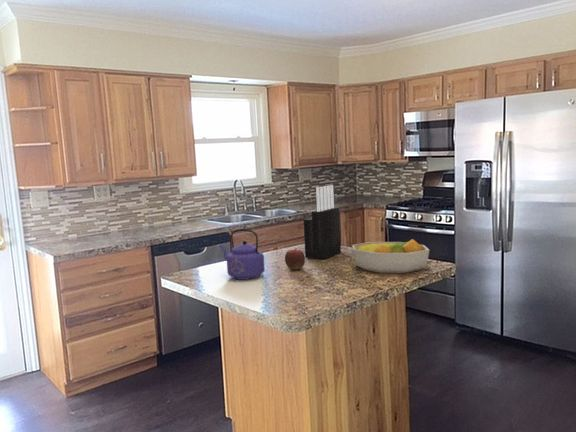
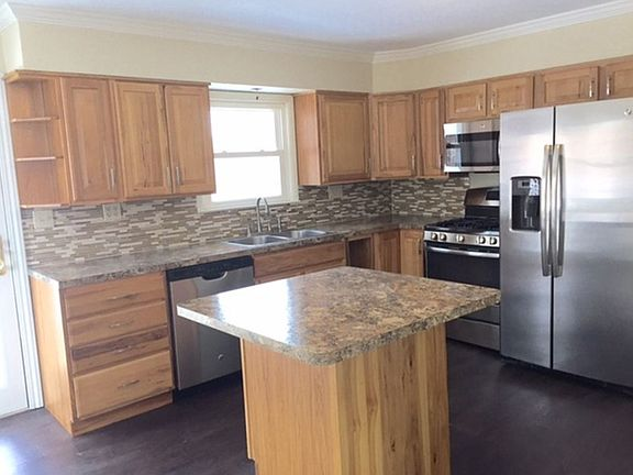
- knife block [303,184,342,260]
- apple [284,247,306,271]
- fruit bowl [351,238,430,274]
- kettle [218,228,266,281]
